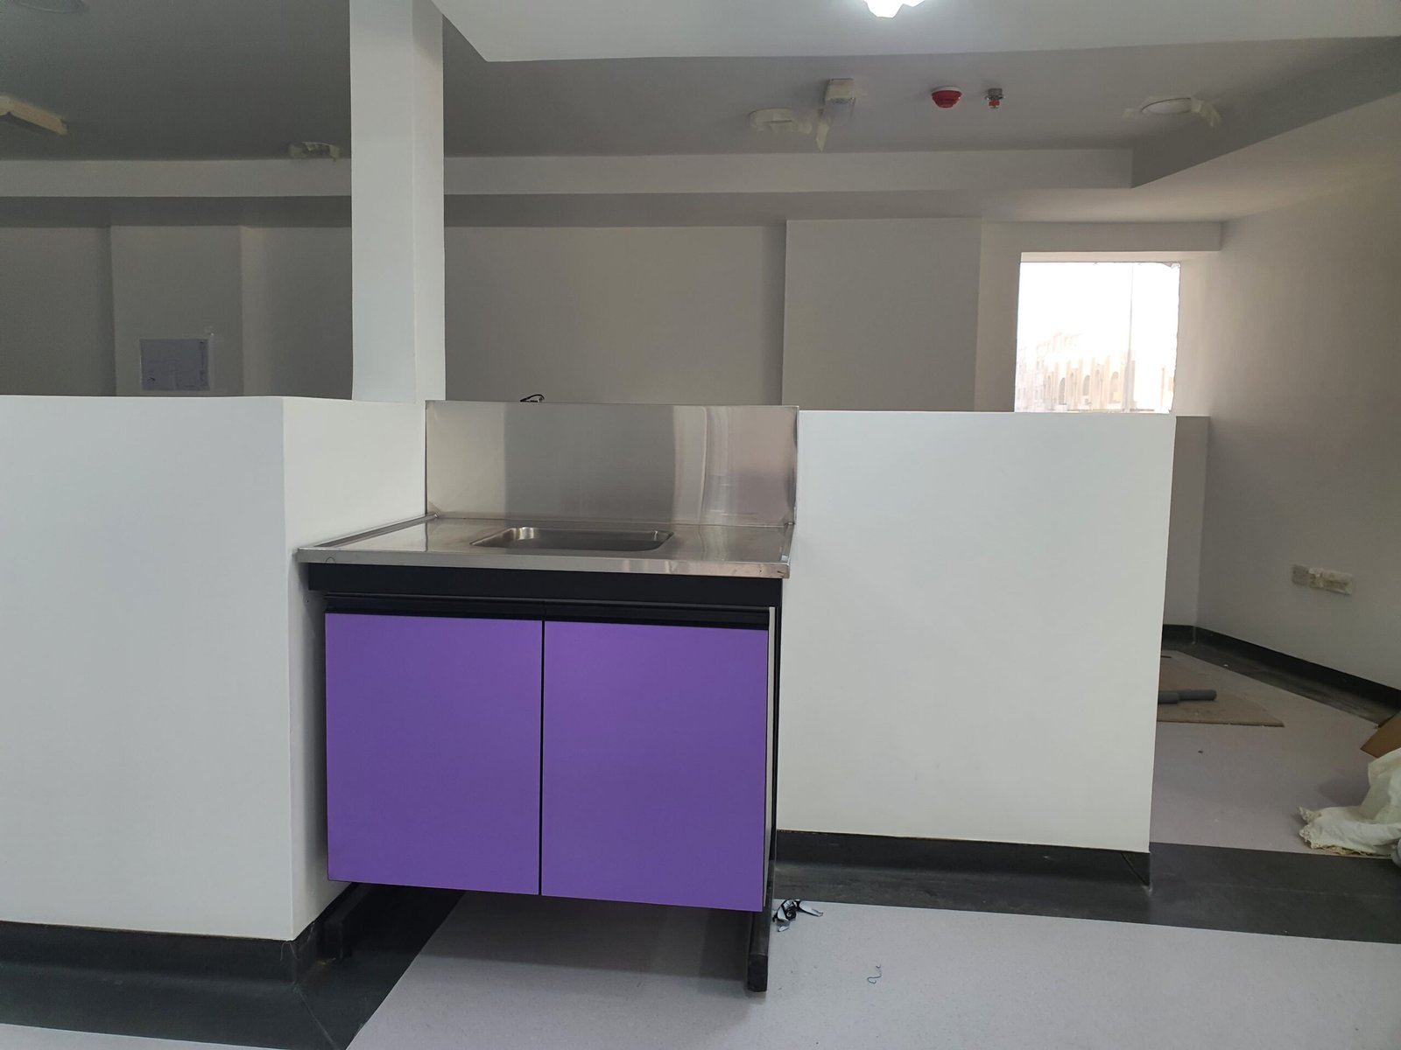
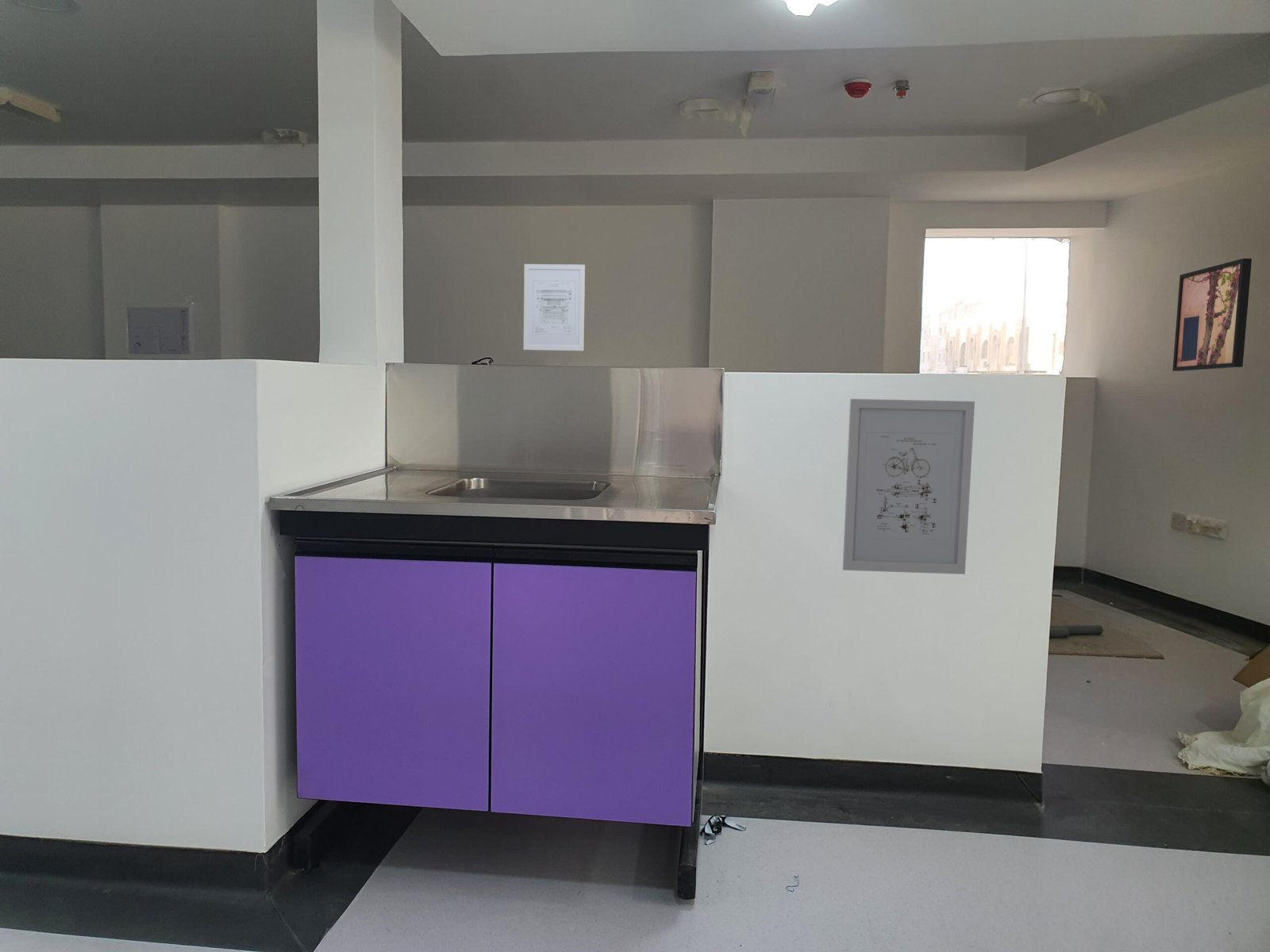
+ wall art [523,263,586,351]
+ wall art [842,397,976,575]
+ wall art [1172,258,1253,372]
